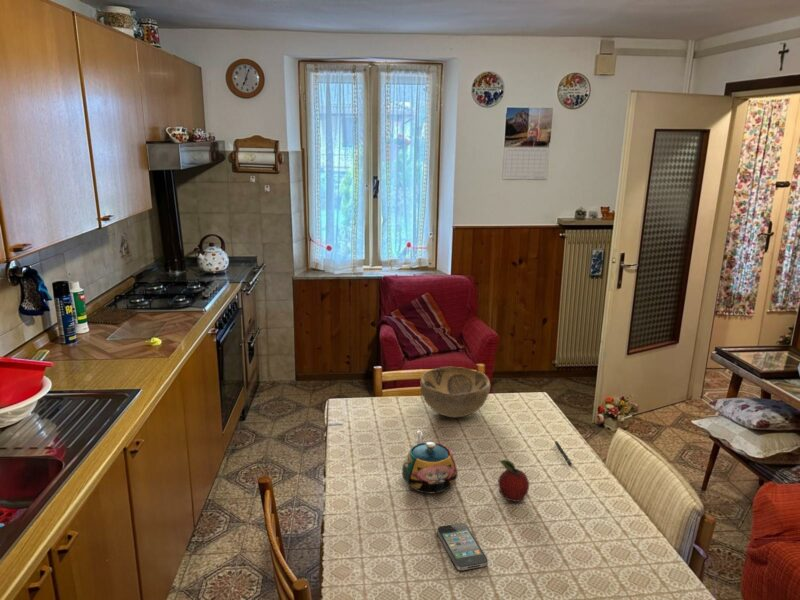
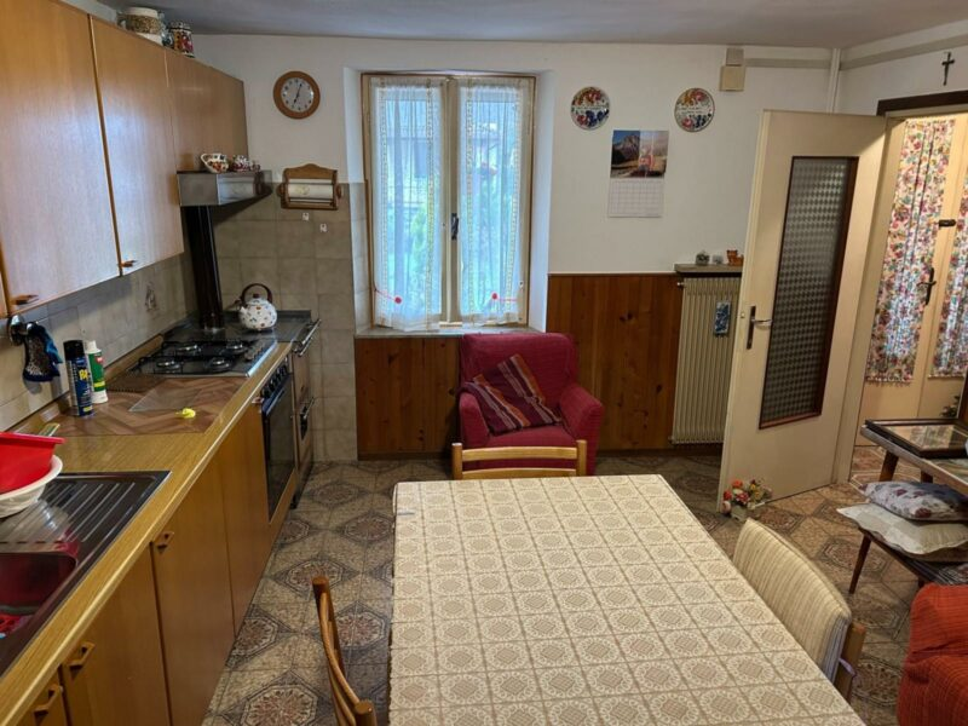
- pen [554,440,573,467]
- fruit [497,459,530,502]
- decorative bowl [419,366,491,418]
- teapot [401,429,459,494]
- smartphone [436,522,489,572]
